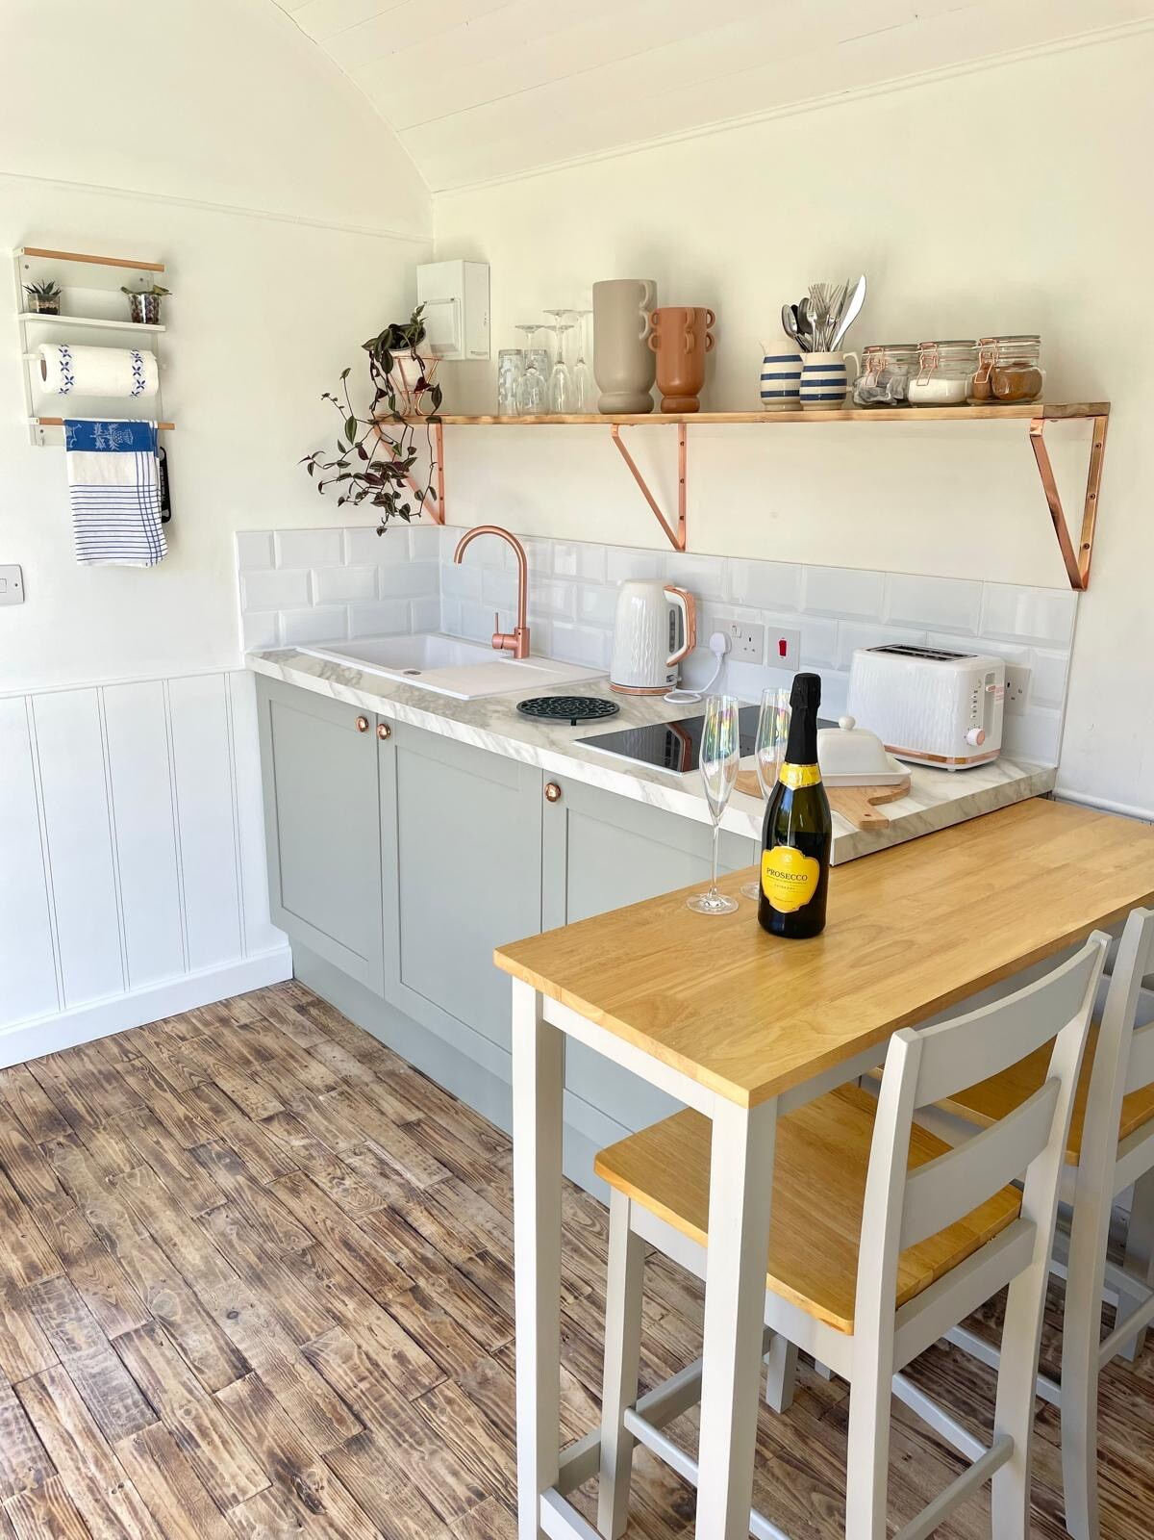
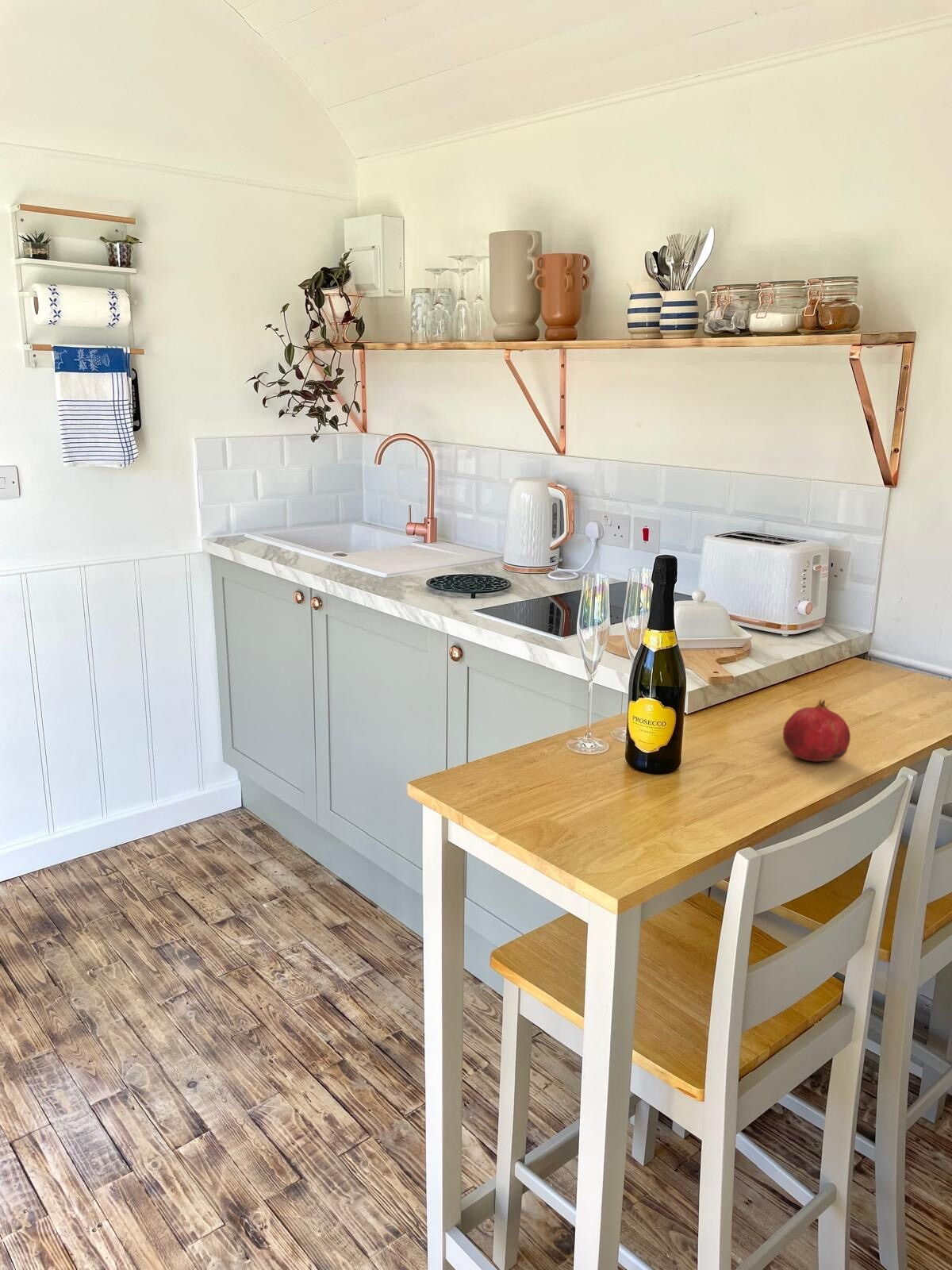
+ fruit [782,698,851,762]
